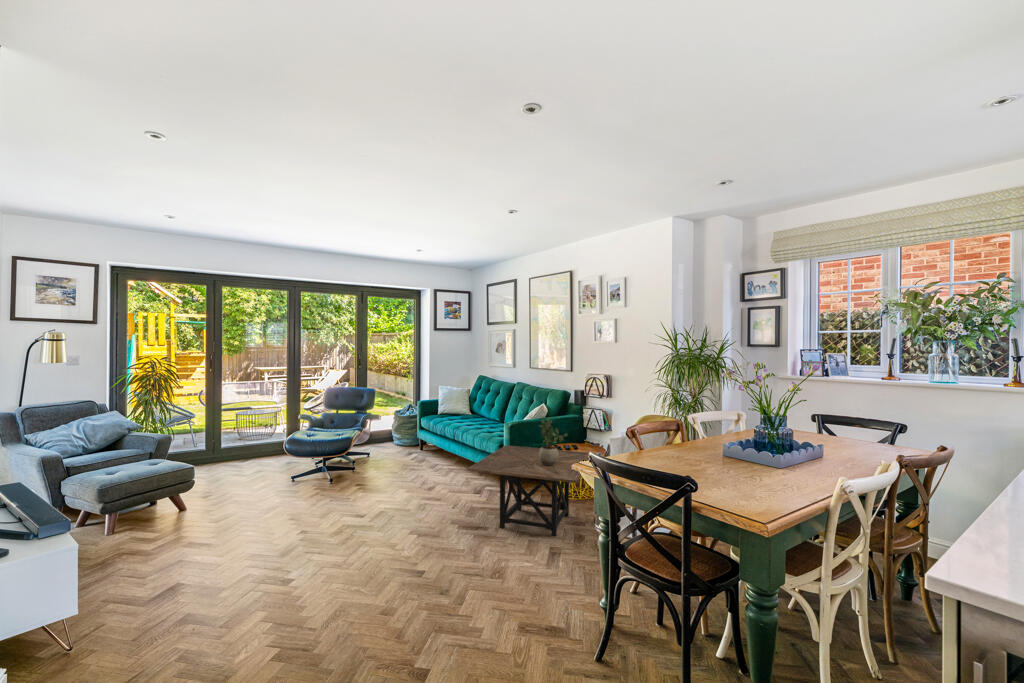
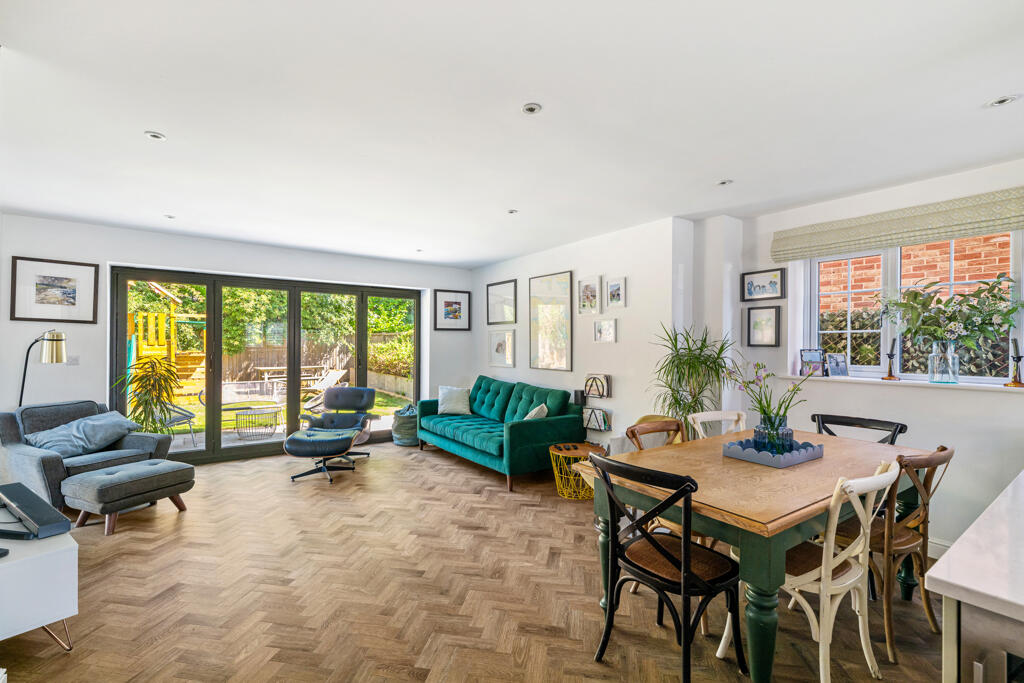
- side table [466,444,589,537]
- potted plant [538,417,569,466]
